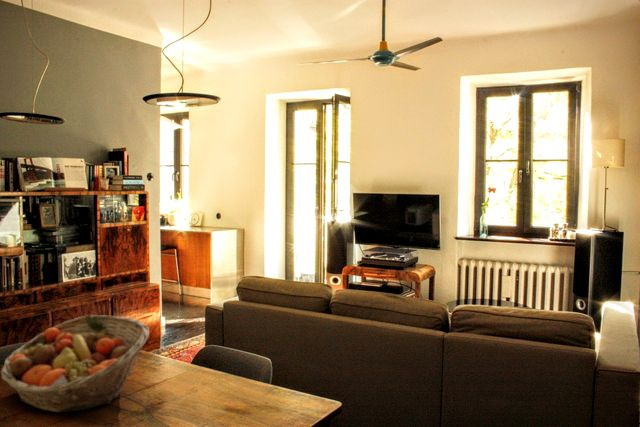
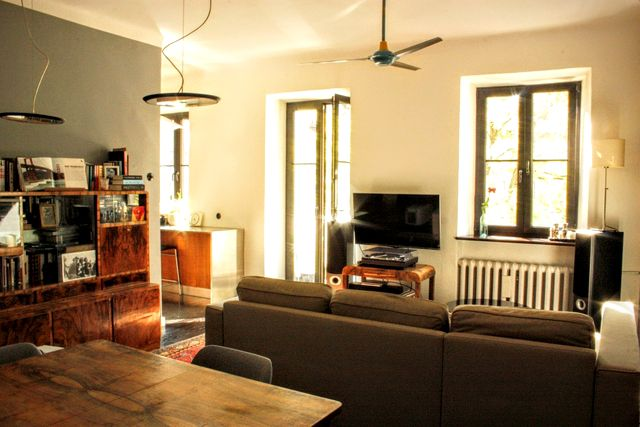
- fruit basket [0,314,150,413]
